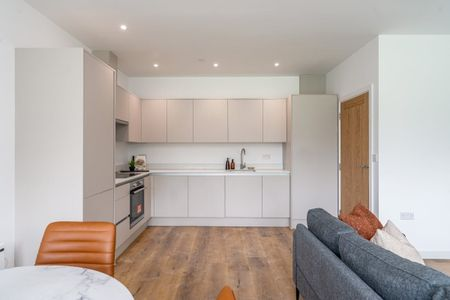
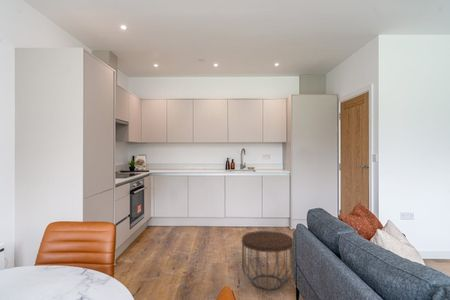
+ side table [241,230,294,291]
